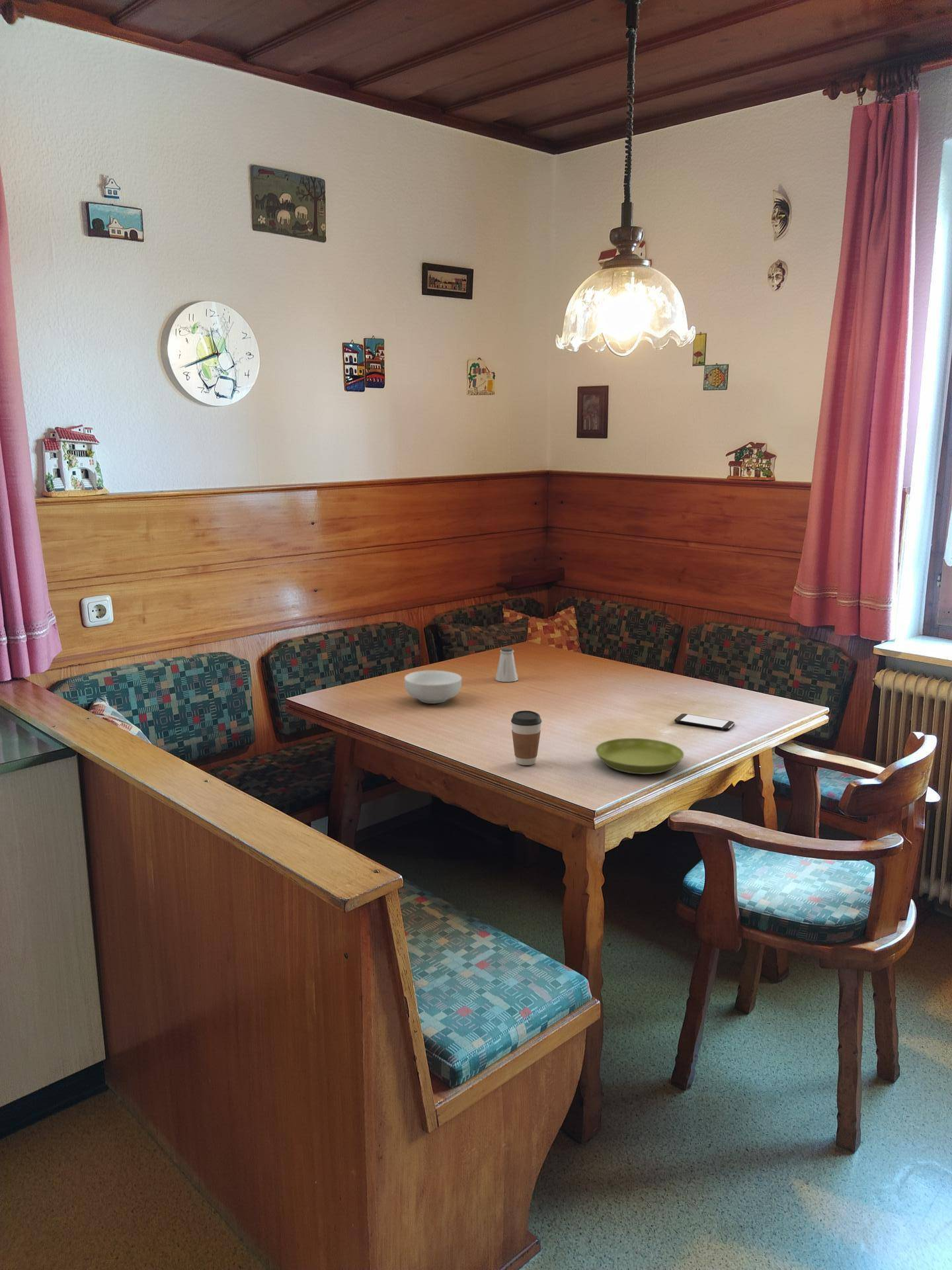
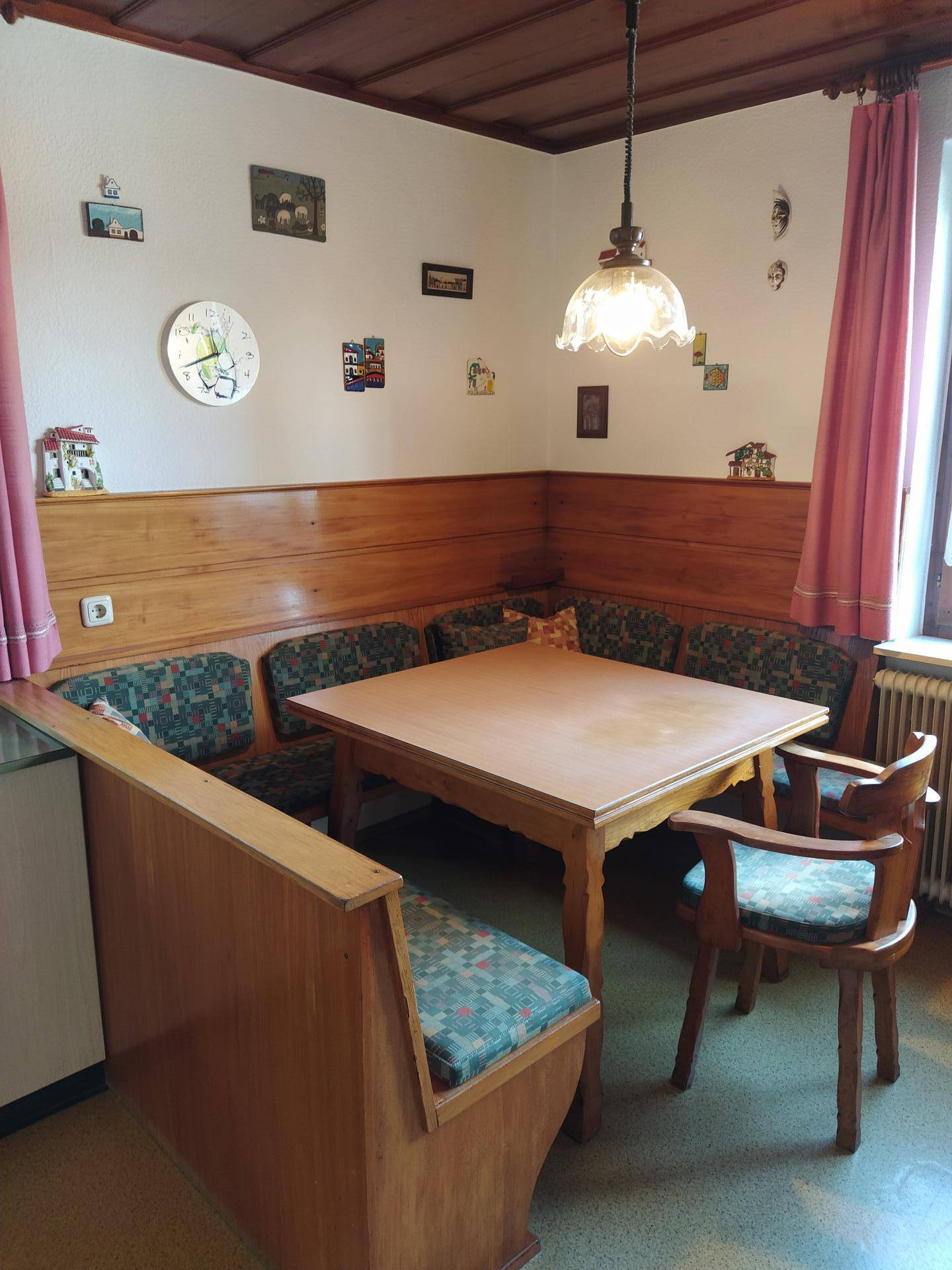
- coffee cup [510,710,542,766]
- cereal bowl [404,670,462,704]
- saucer [595,738,685,775]
- smartphone [674,713,735,731]
- saltshaker [495,647,518,683]
